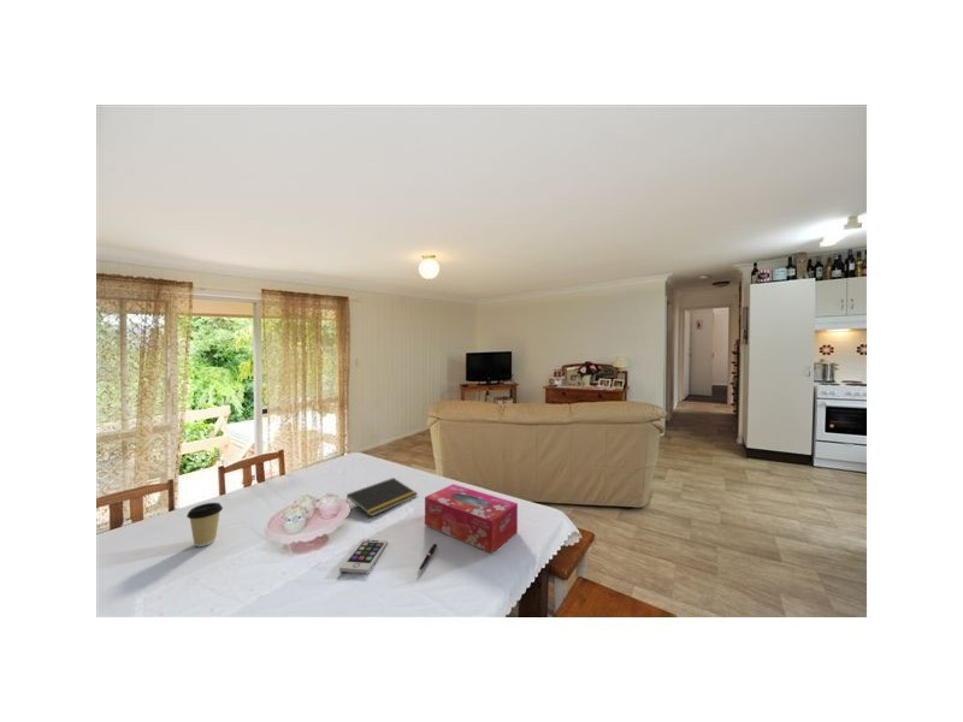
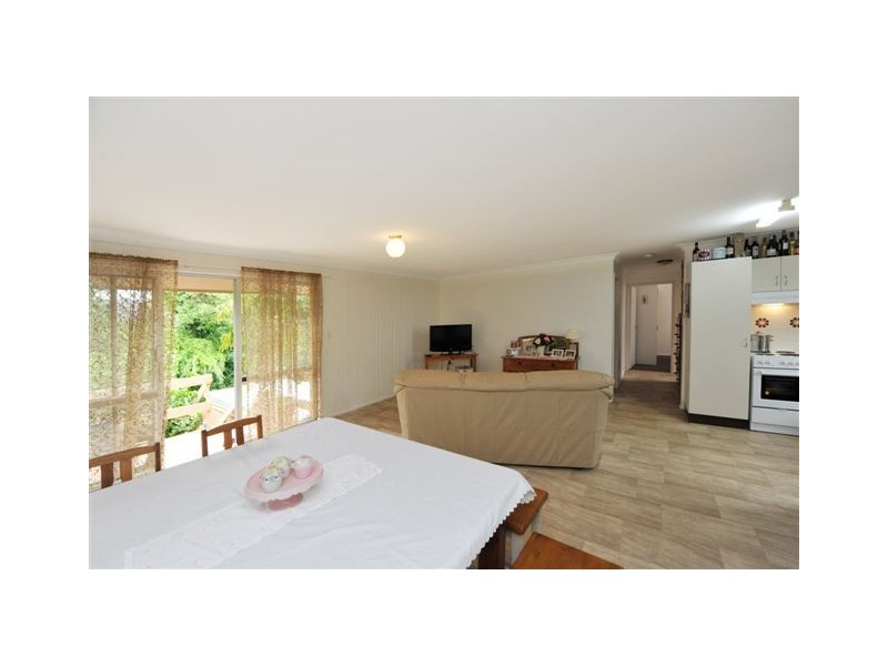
- tissue box [424,483,519,555]
- smartphone [338,538,389,574]
- pen [415,542,438,576]
- notepad [345,477,419,517]
- coffee cup [185,502,224,548]
